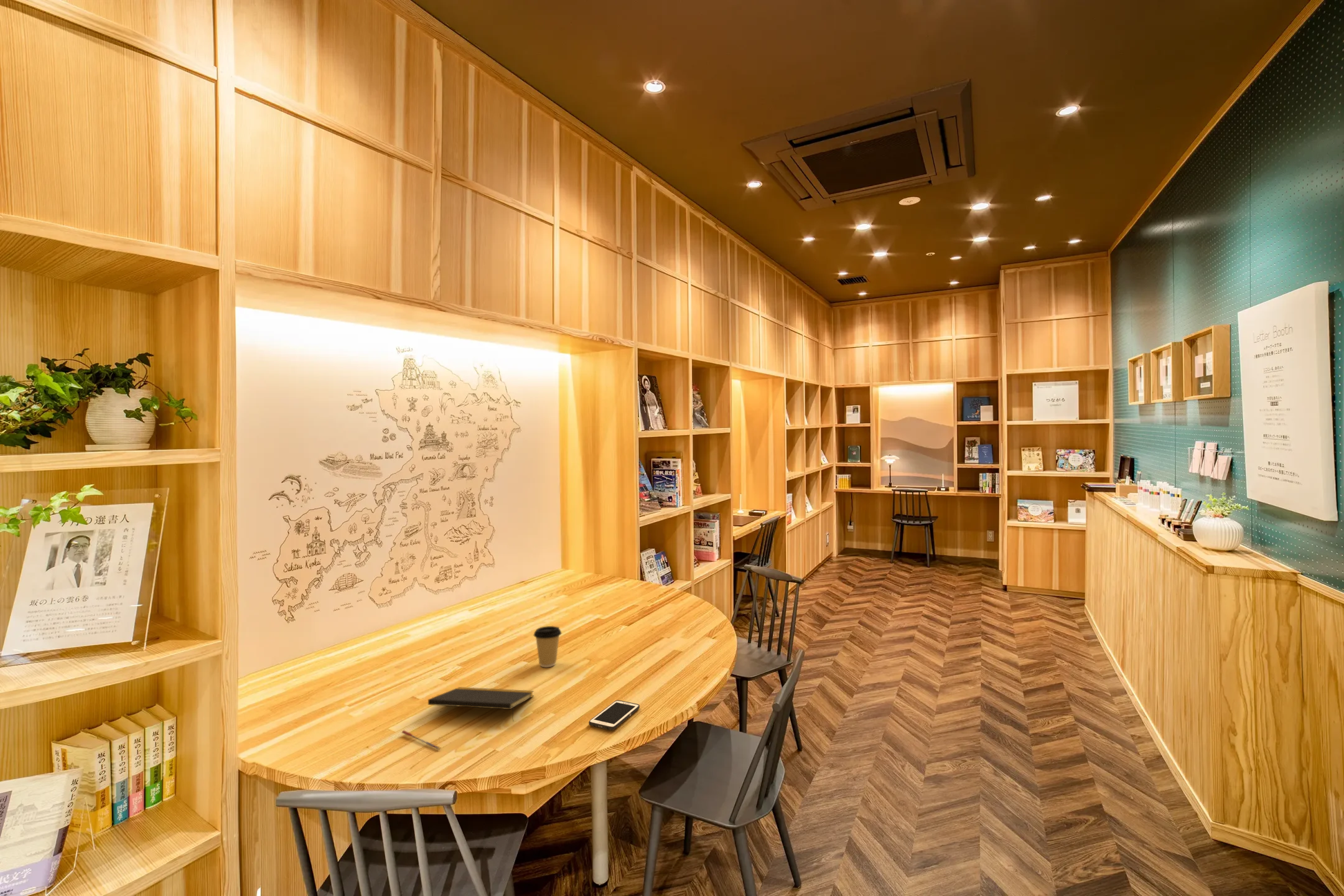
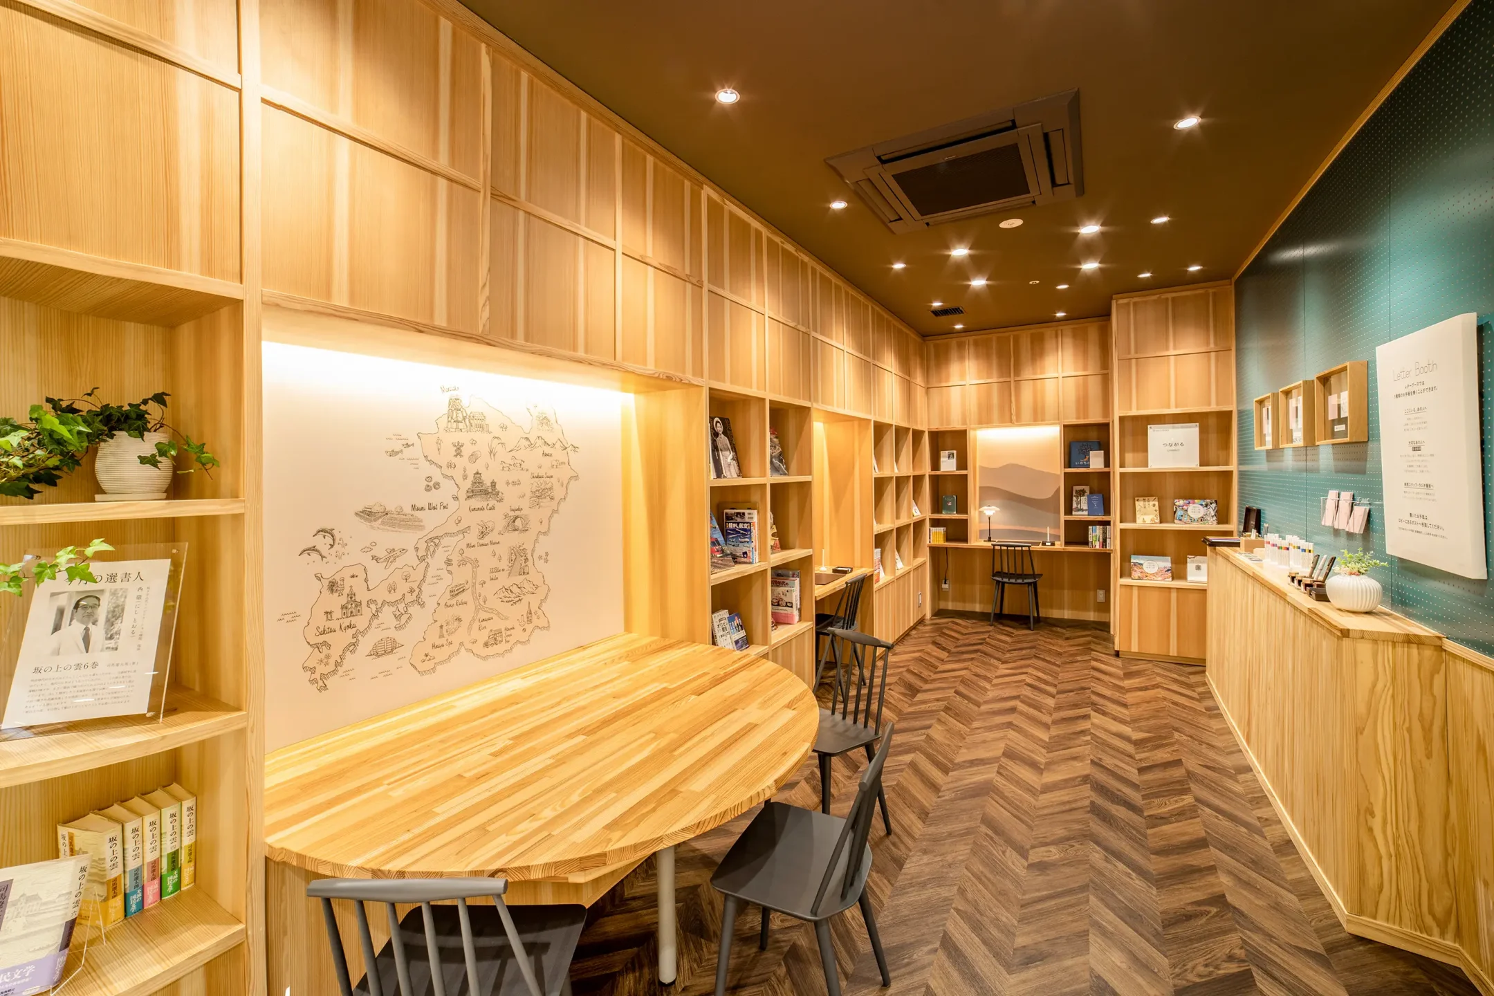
- cell phone [589,699,640,730]
- notepad [427,686,534,722]
- coffee cup [533,625,562,668]
- pen [401,730,442,750]
